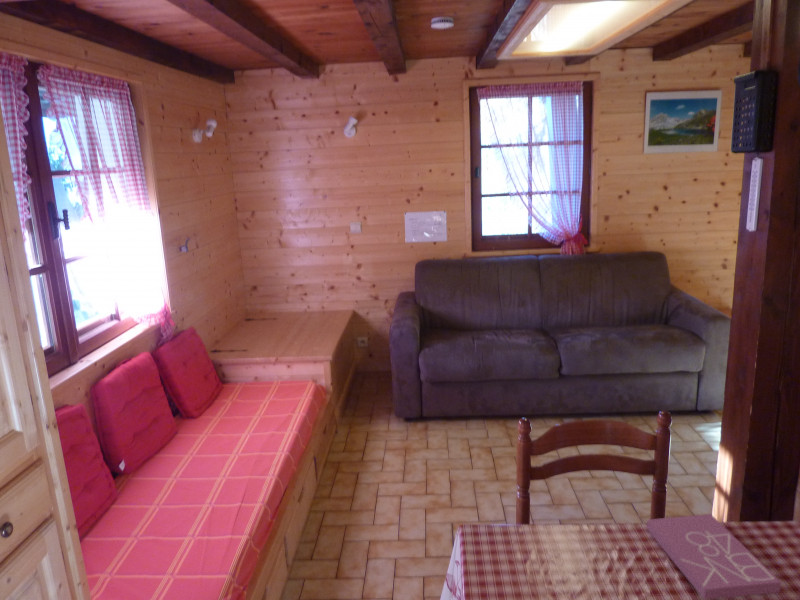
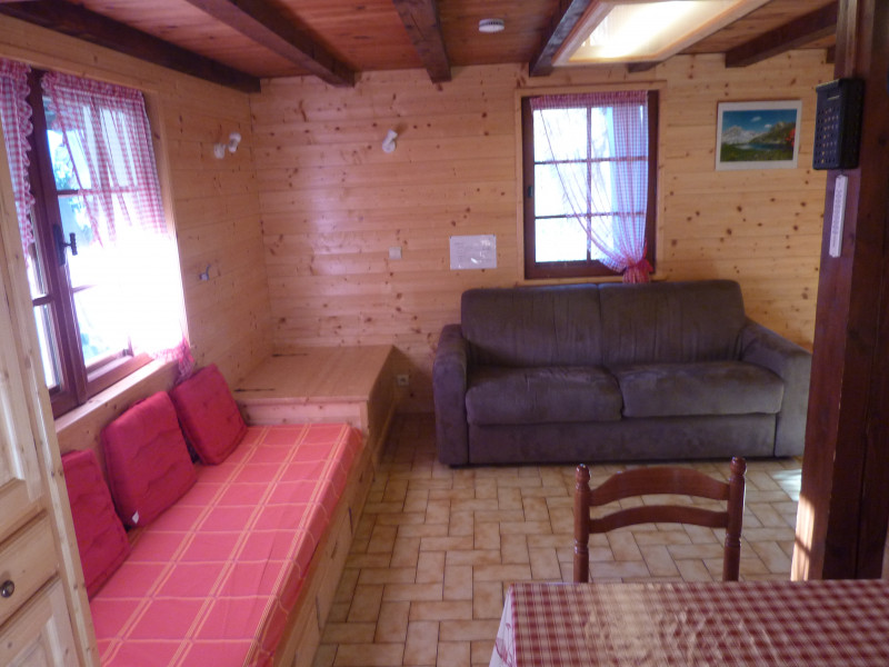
- book [645,513,782,600]
